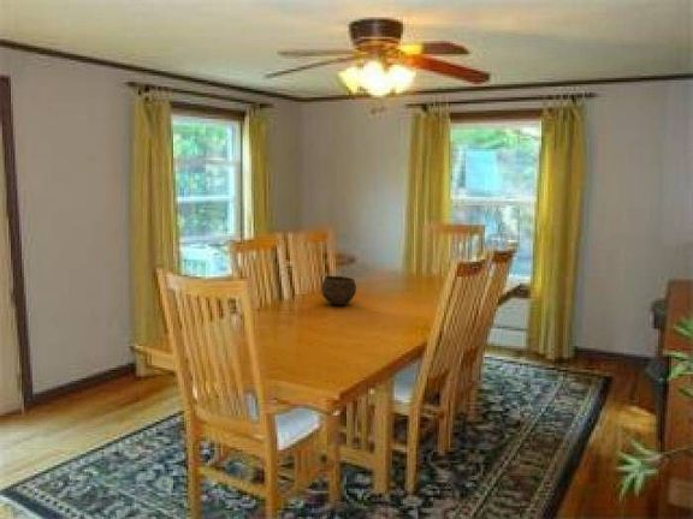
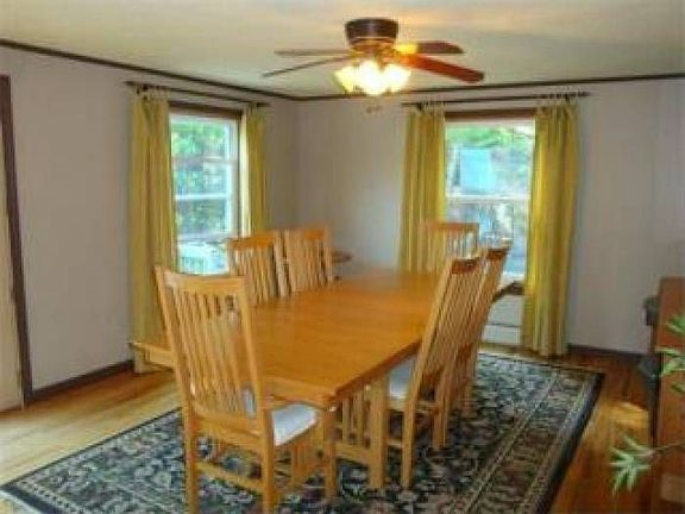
- bowl [320,275,357,306]
